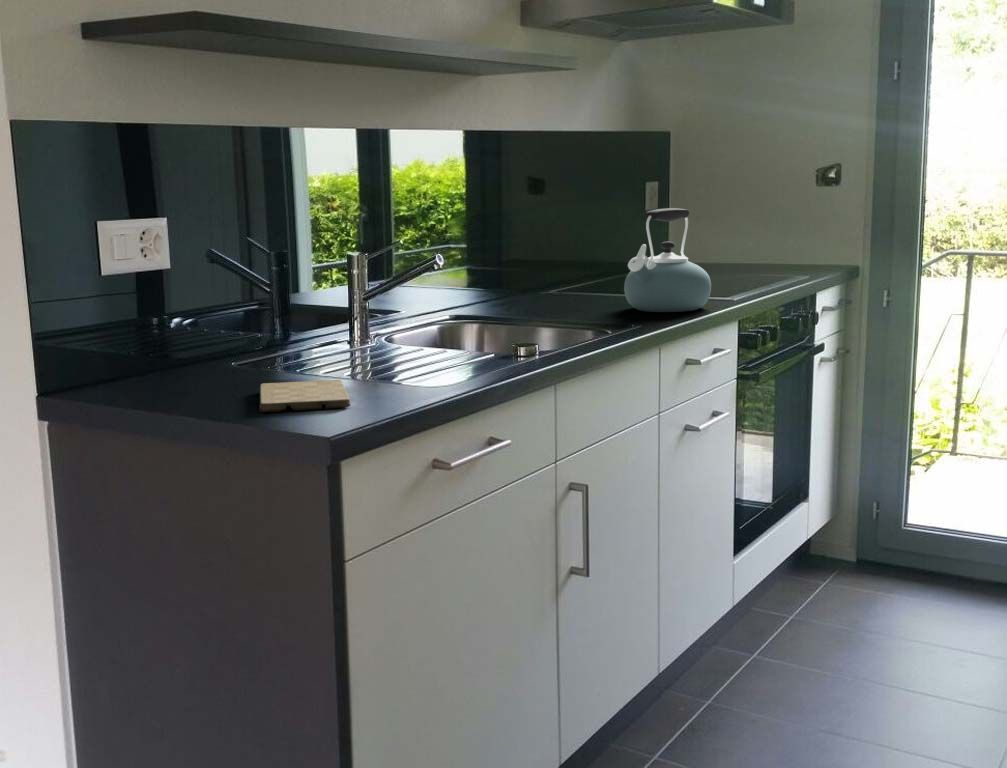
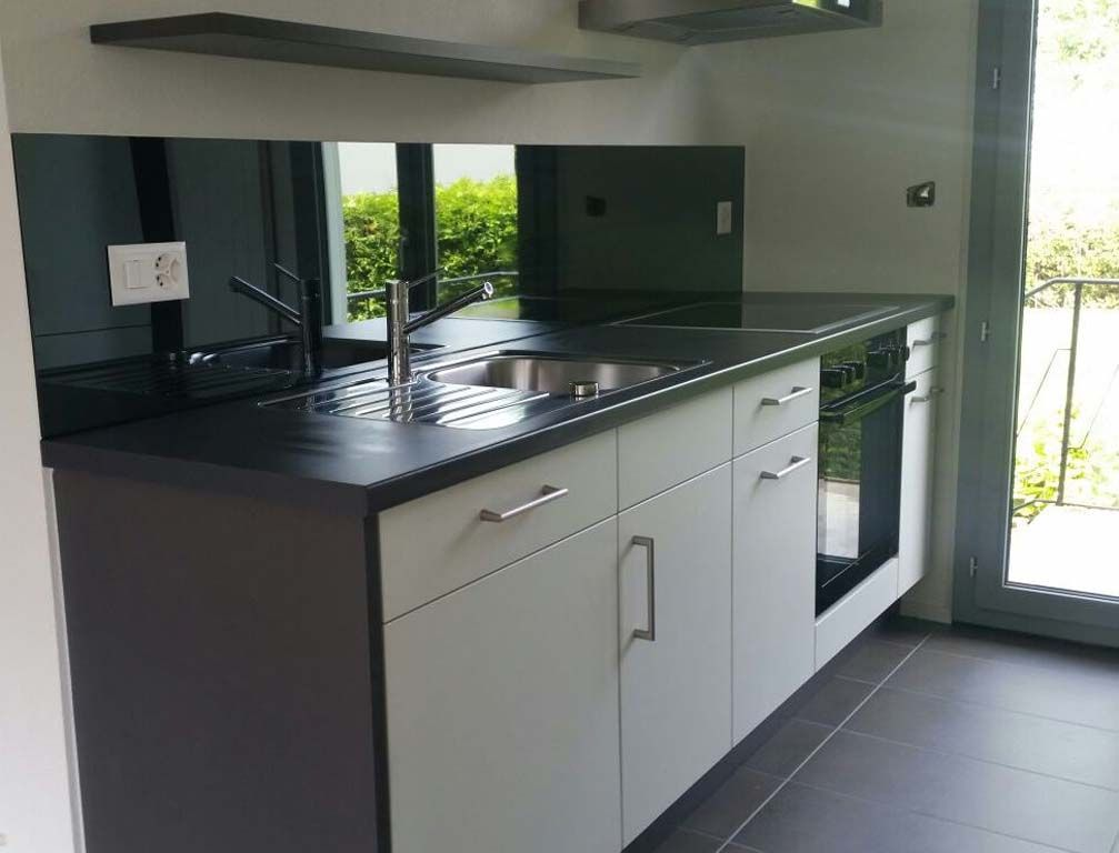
- cutting board [258,379,352,413]
- kettle [623,207,712,313]
